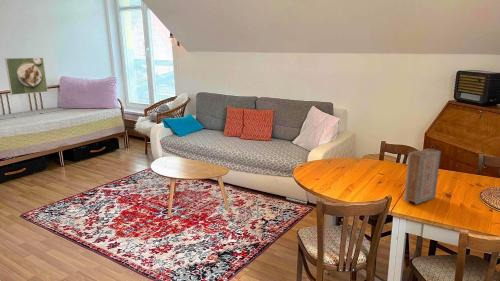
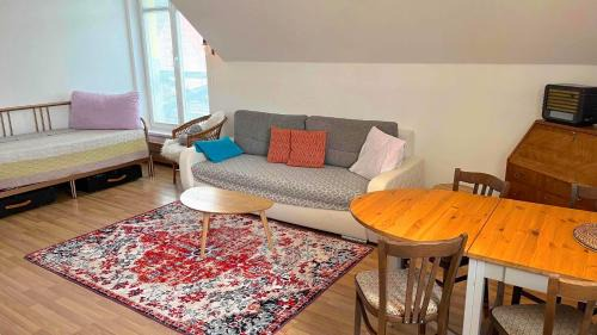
- book [403,148,442,205]
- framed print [4,57,49,96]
